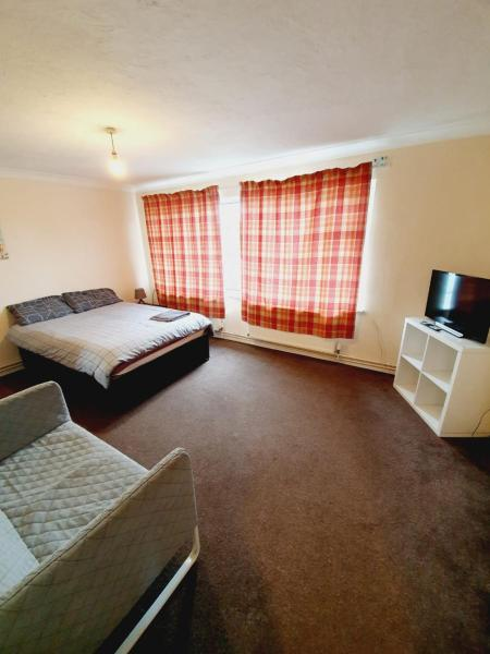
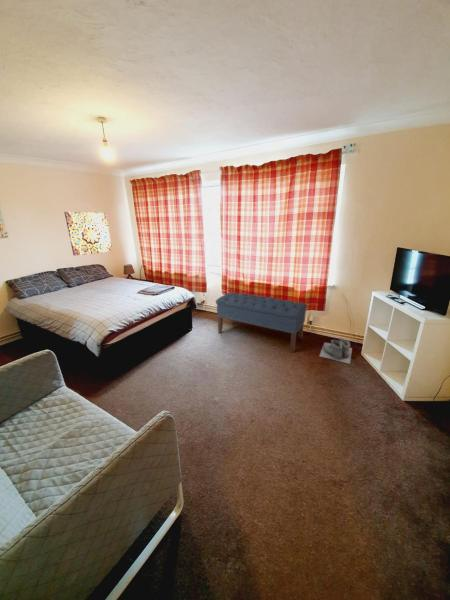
+ boots [318,337,353,365]
+ wall art [63,211,113,256]
+ bench [215,291,308,353]
